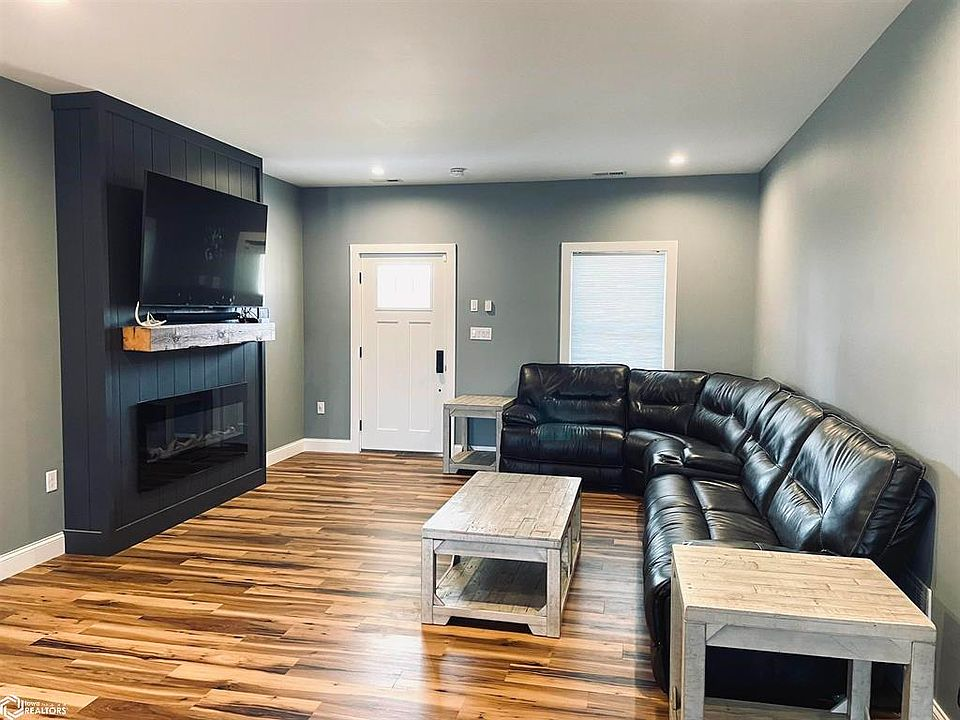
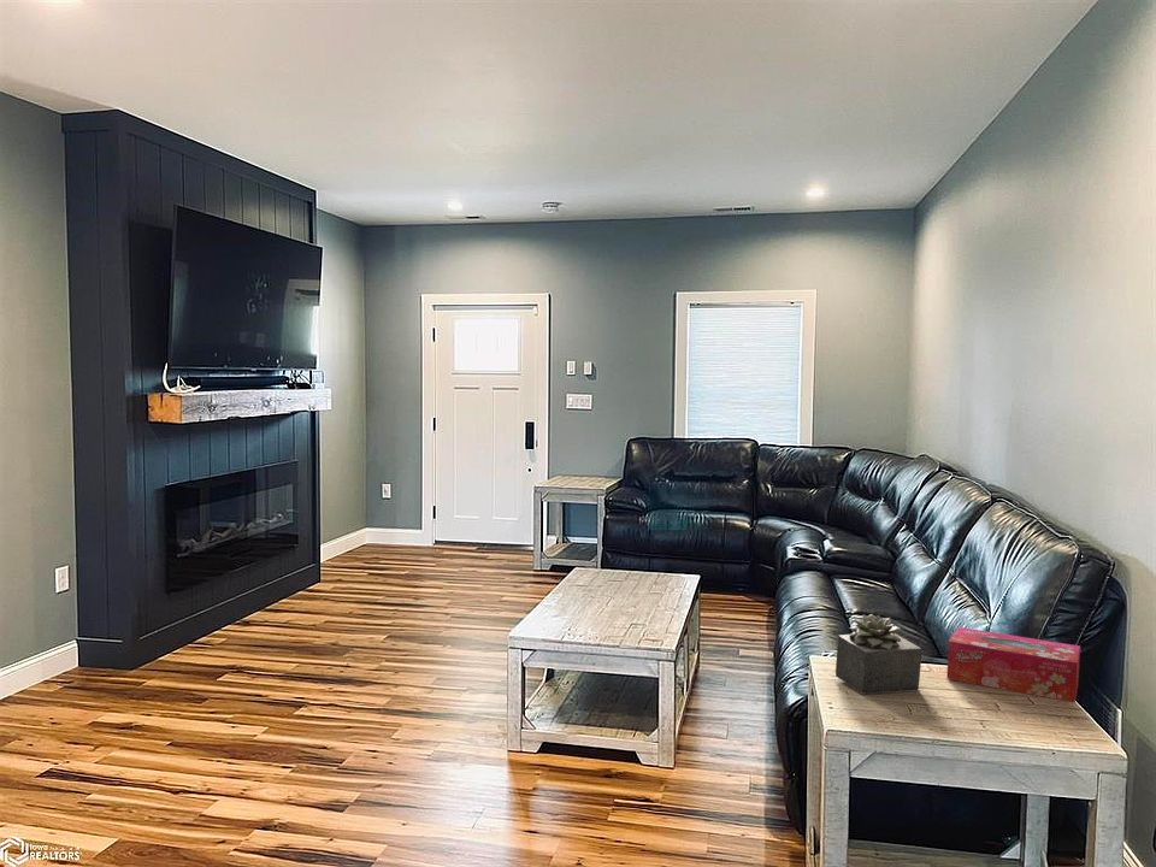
+ tissue box [945,626,1081,703]
+ succulent plant [834,613,922,695]
